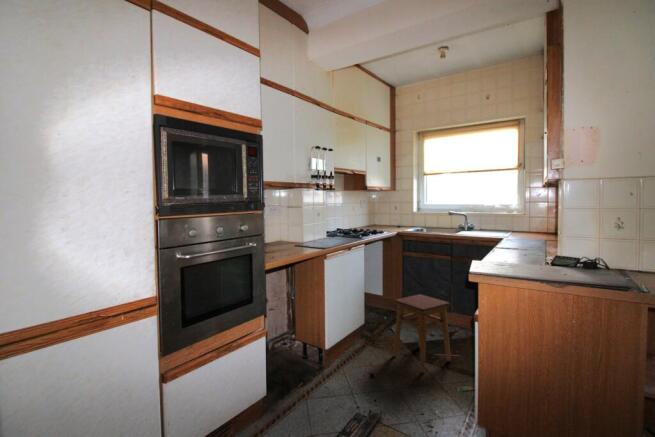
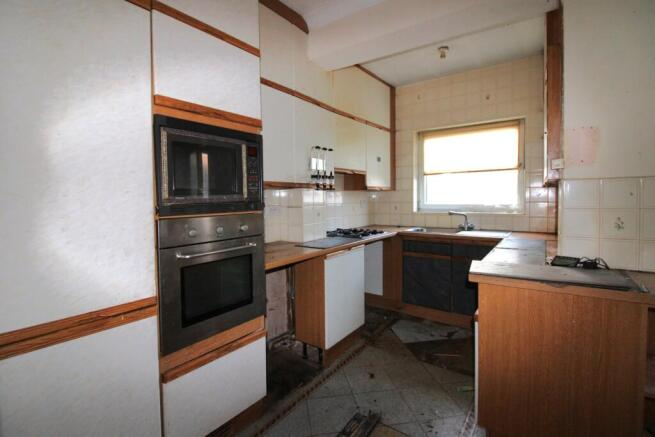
- stool [392,293,452,373]
